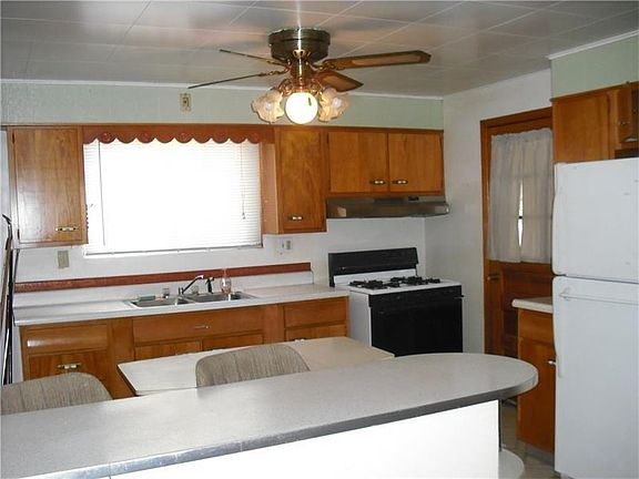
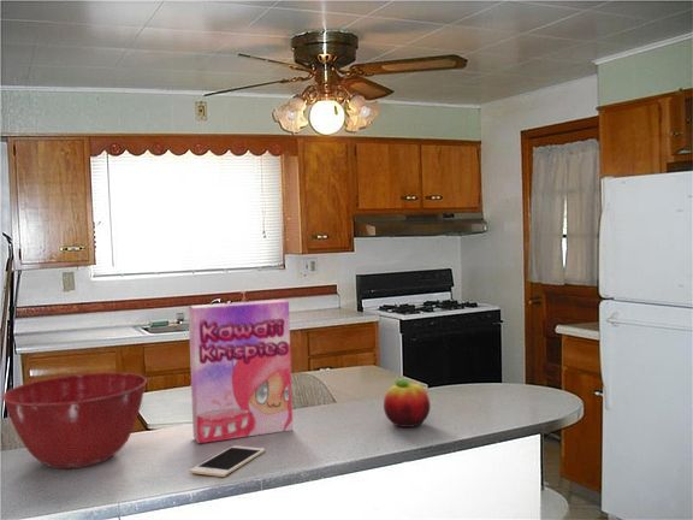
+ mixing bowl [0,372,148,469]
+ cell phone [189,444,266,478]
+ fruit [383,378,431,429]
+ cereal box [188,299,294,444]
